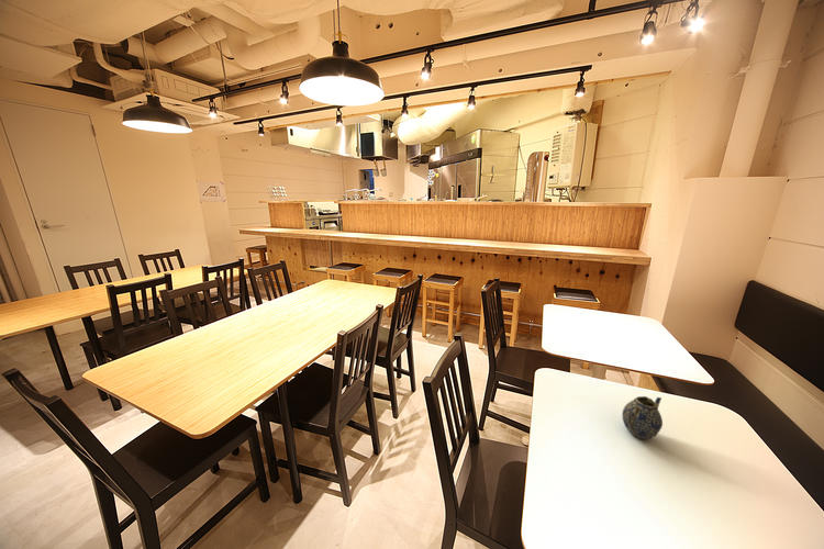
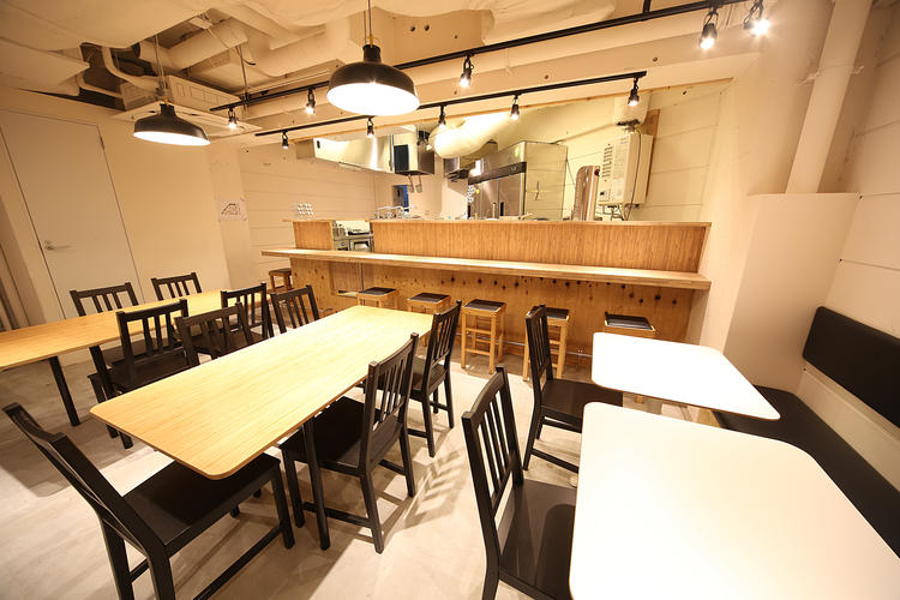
- teapot [621,395,664,440]
